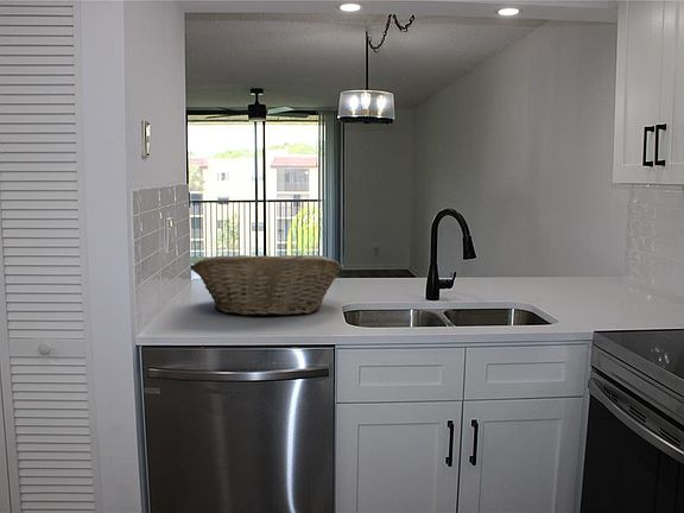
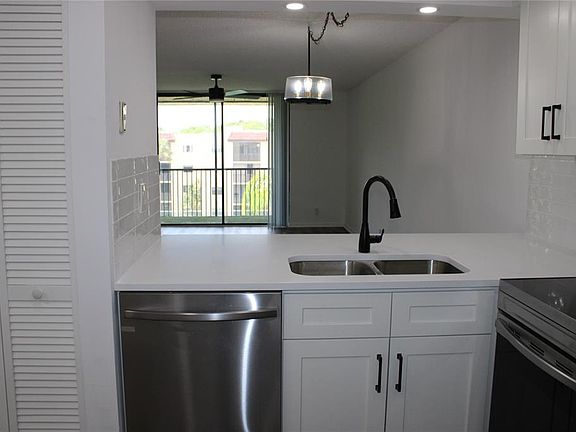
- fruit basket [191,254,342,317]
